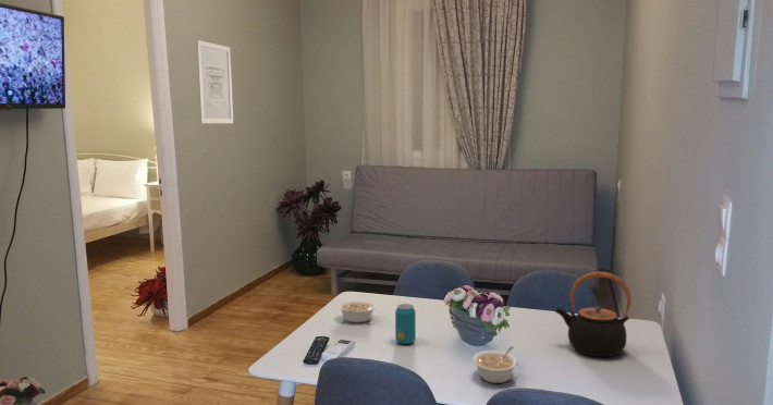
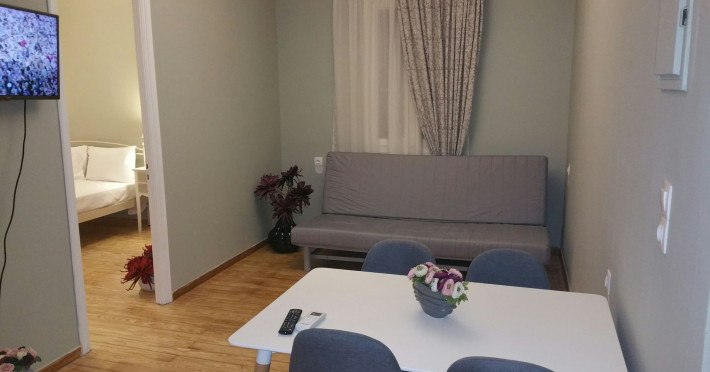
- legume [473,345,518,384]
- beverage can [394,303,417,345]
- teapot [554,271,633,358]
- legume [338,300,378,323]
- wall art [195,39,234,124]
